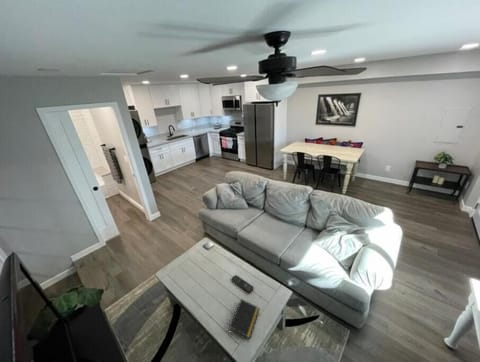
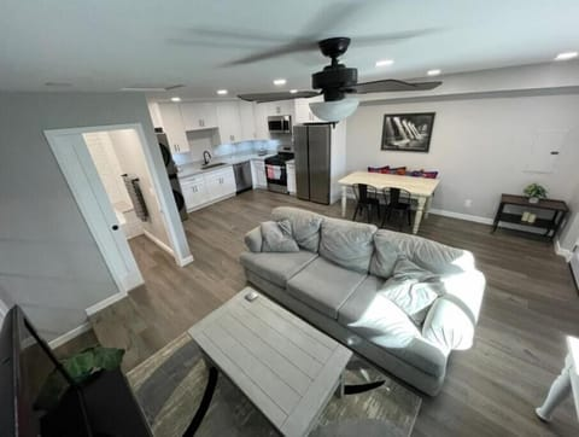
- notepad [229,298,261,339]
- remote control [231,274,254,294]
